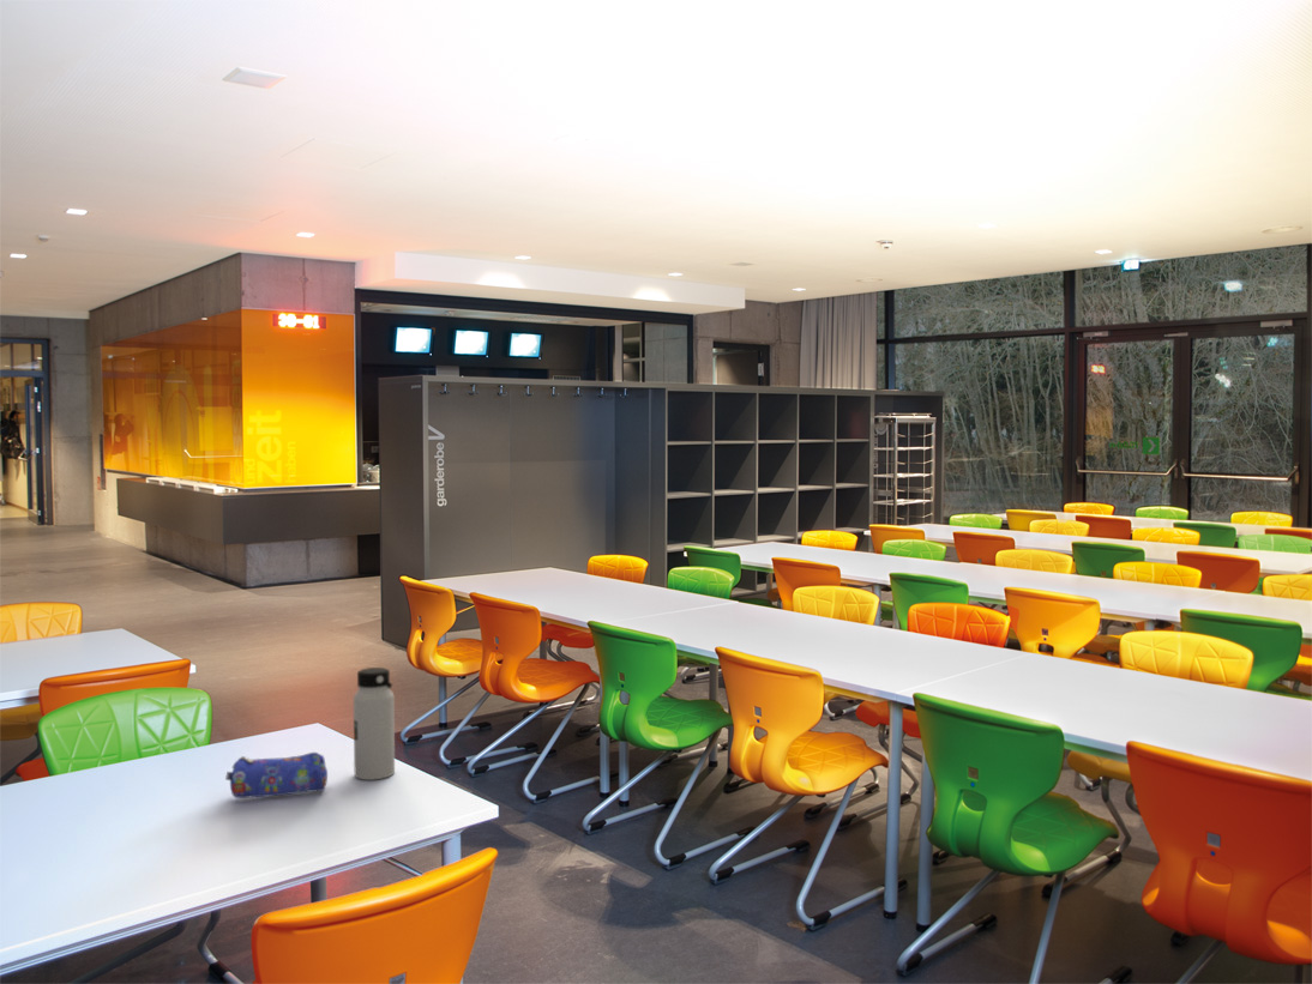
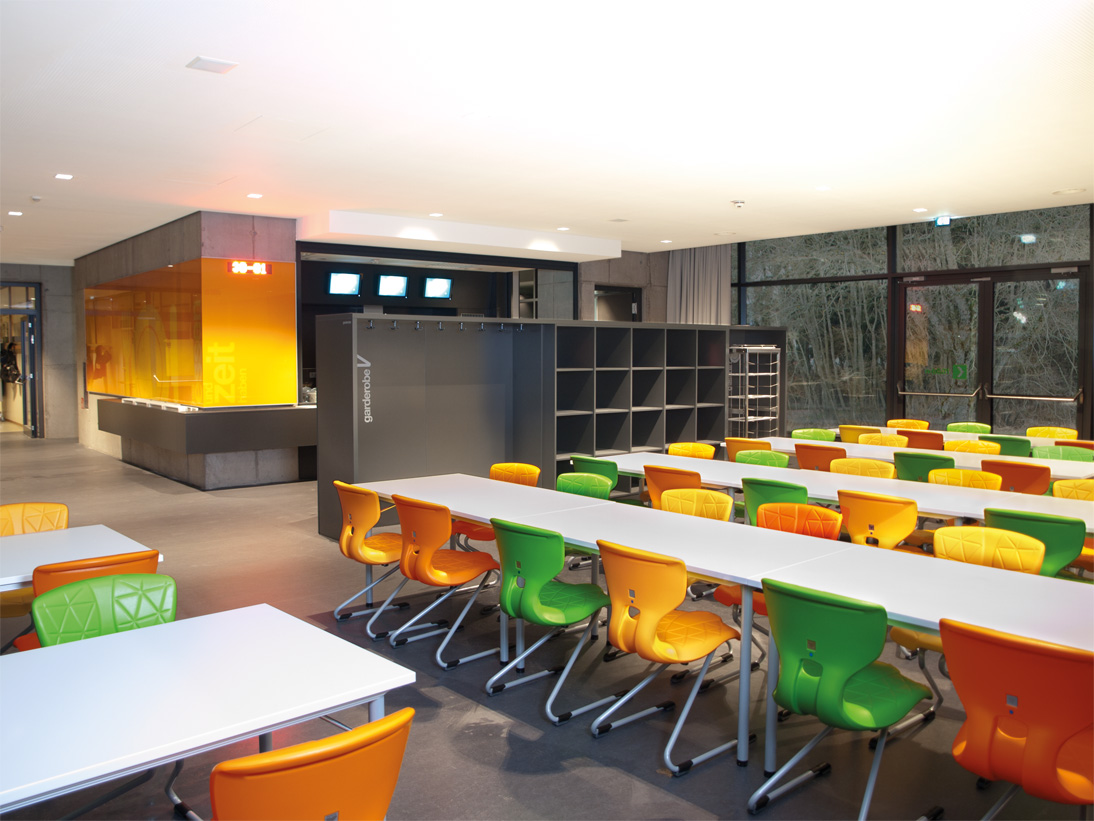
- water bottle [353,666,396,781]
- pencil case [224,751,329,799]
